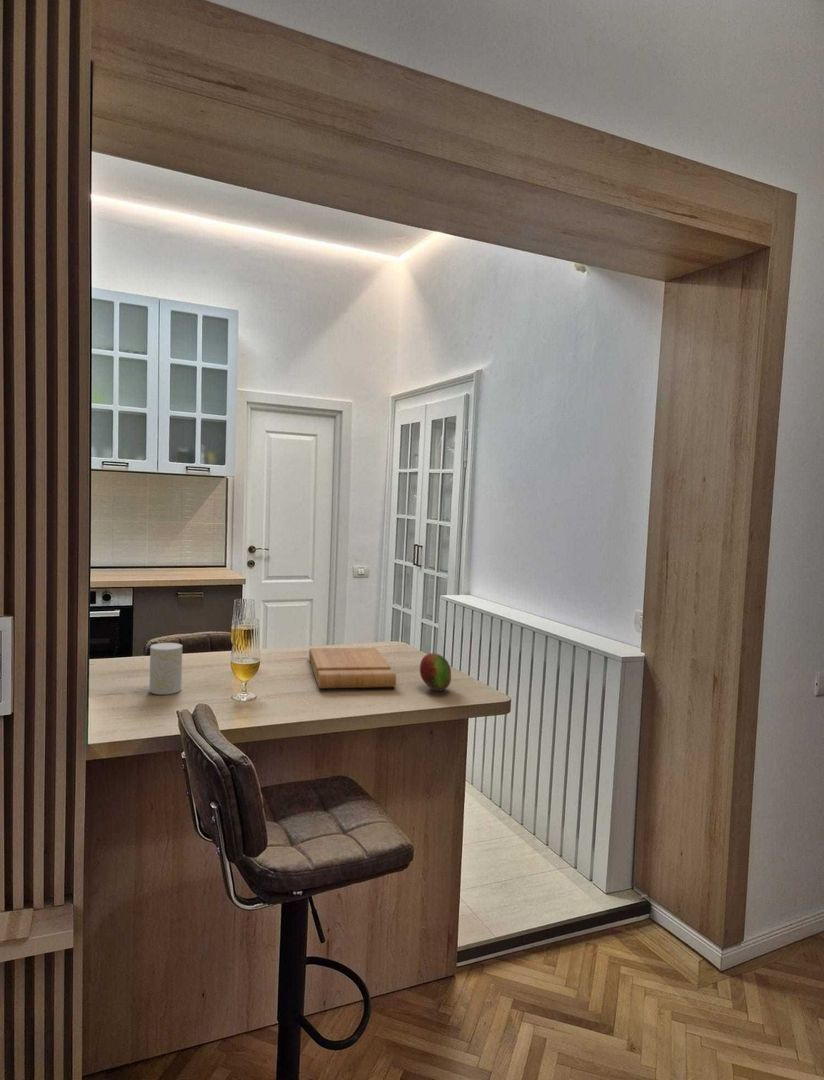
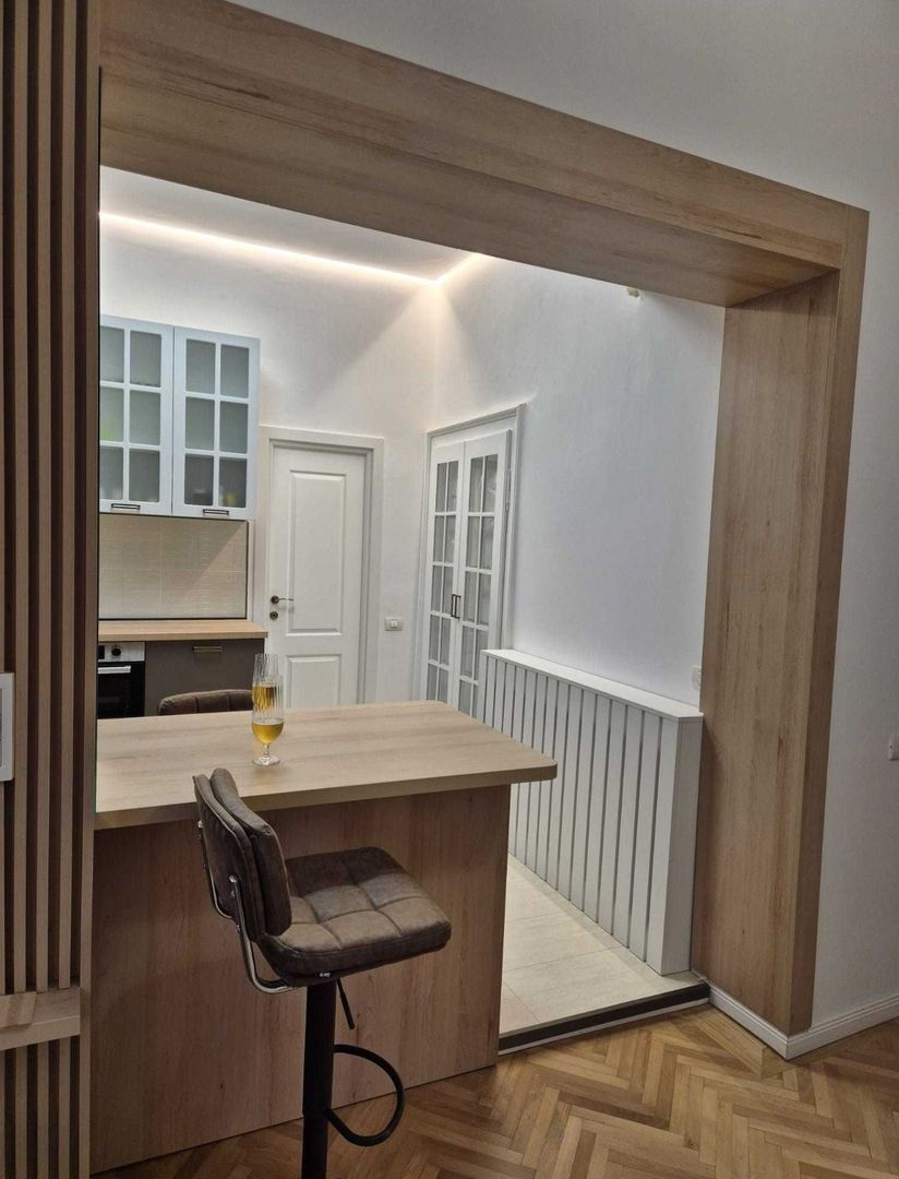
- cutting board [308,647,397,689]
- cup [148,642,183,695]
- fruit [419,652,452,692]
